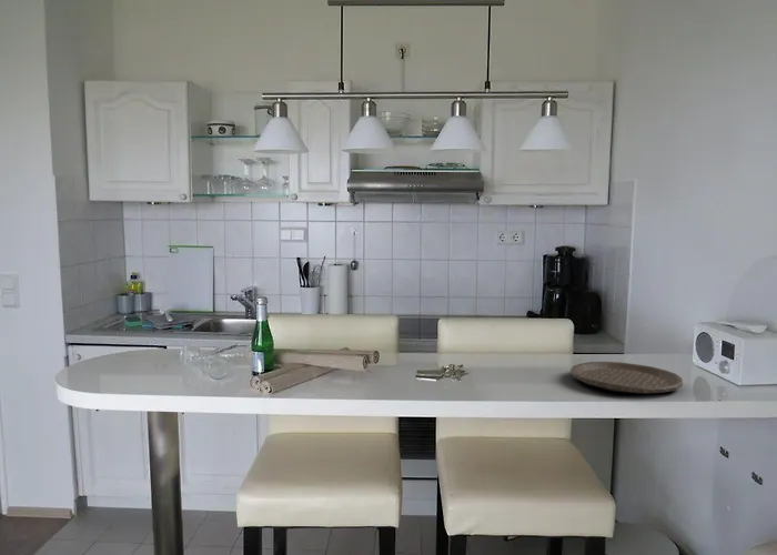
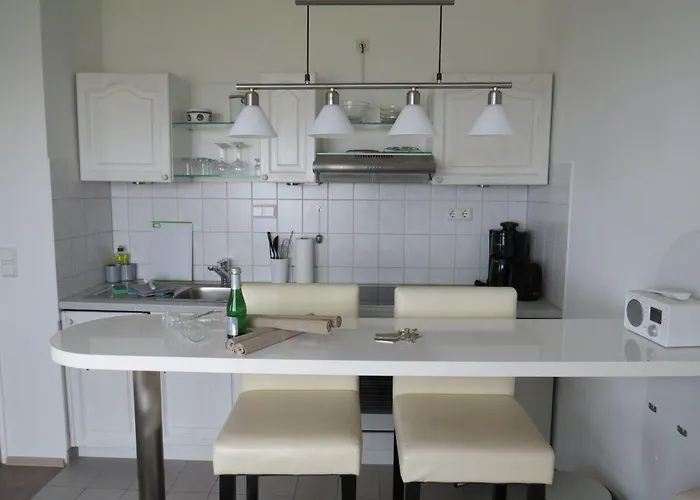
- plate [569,361,684,395]
